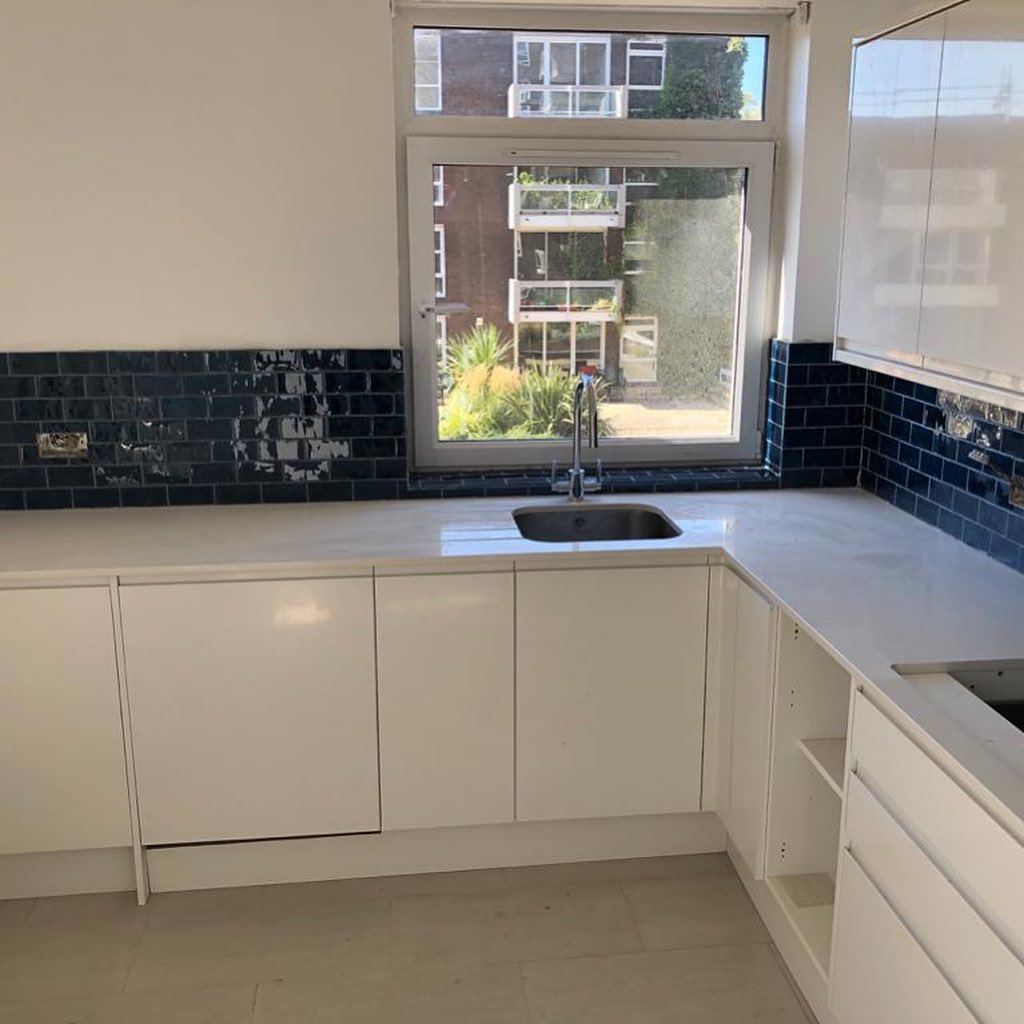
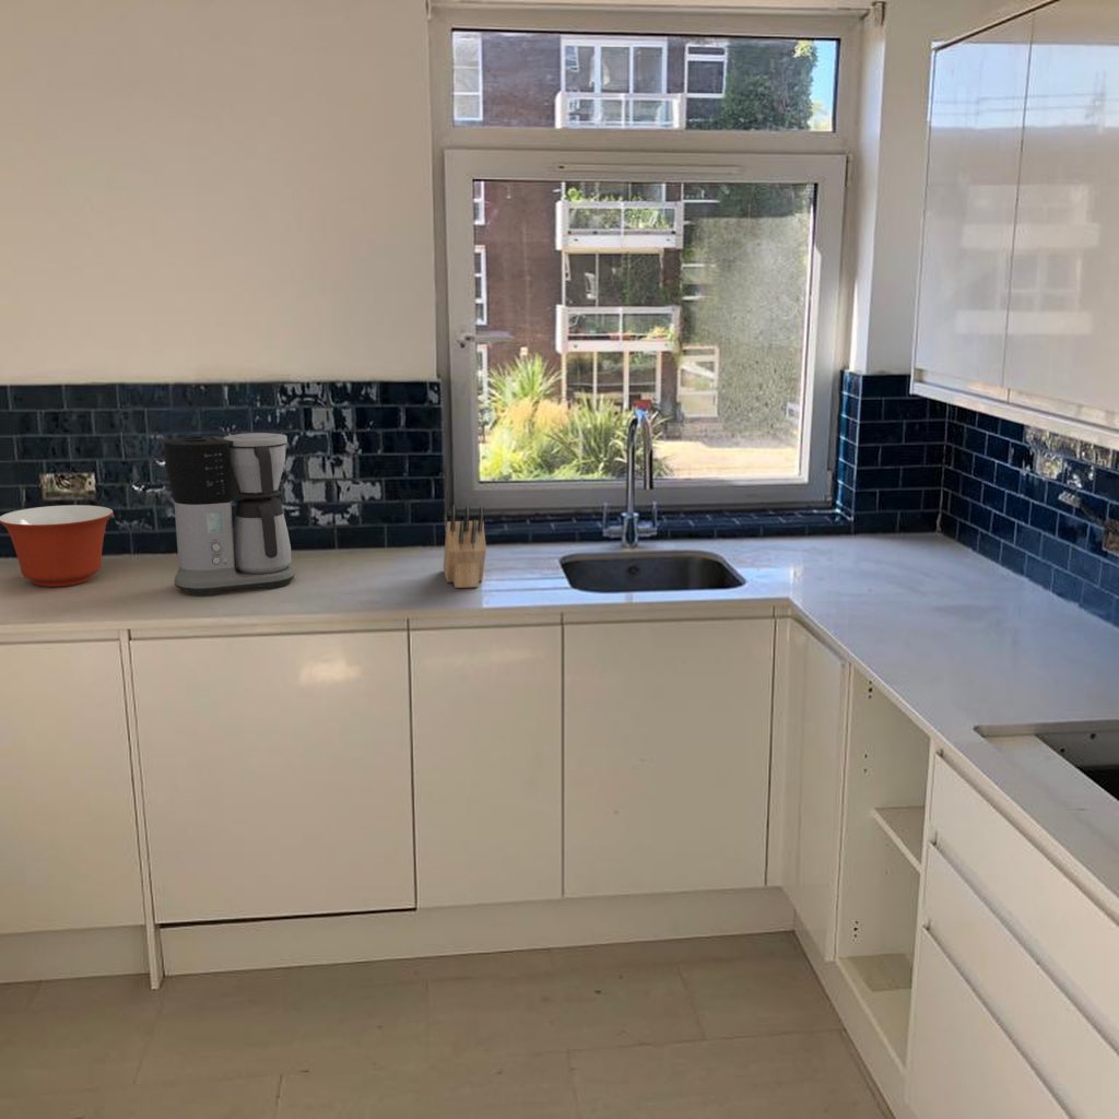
+ coffee maker [163,432,296,597]
+ knife block [443,504,487,589]
+ mixing bowl [0,504,115,588]
